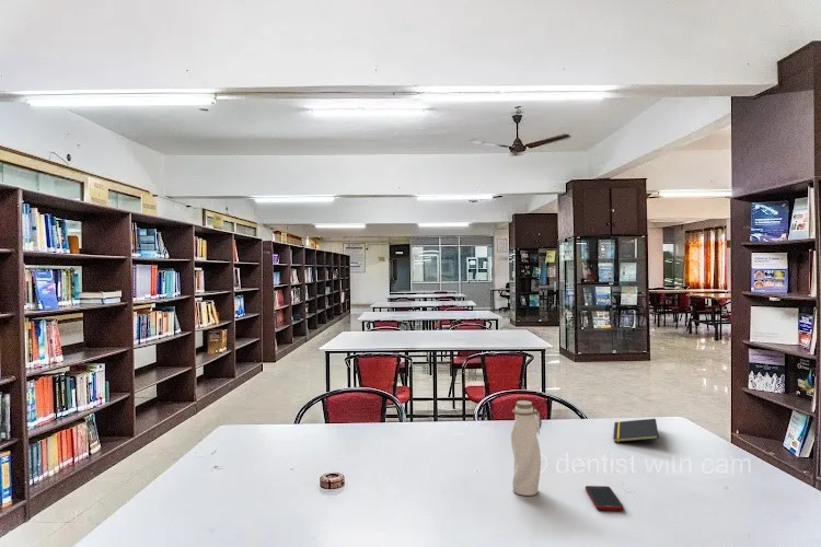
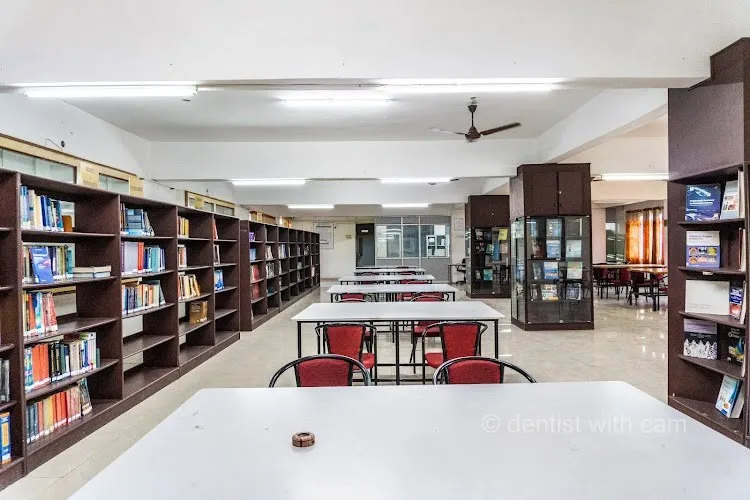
- cell phone [585,485,625,512]
- notepad [612,418,660,443]
- water bottle [510,399,543,497]
